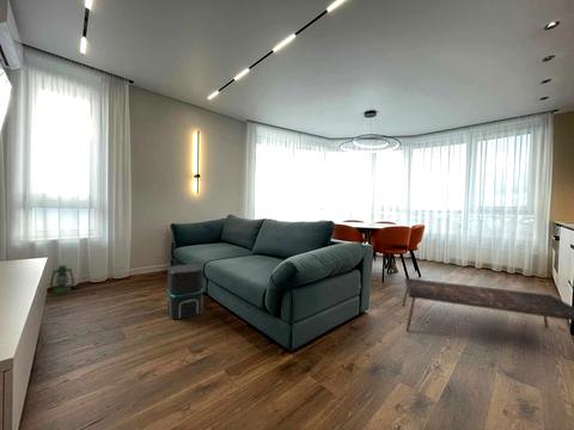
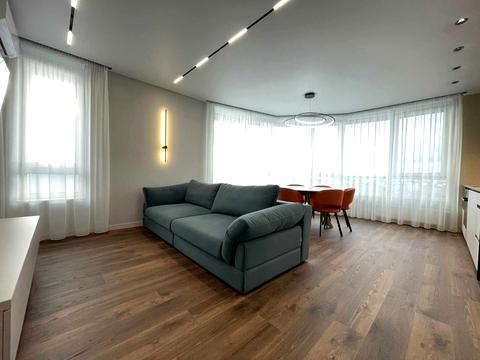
- lantern [49,264,75,295]
- coffee table [402,277,574,332]
- speaker [165,263,204,320]
